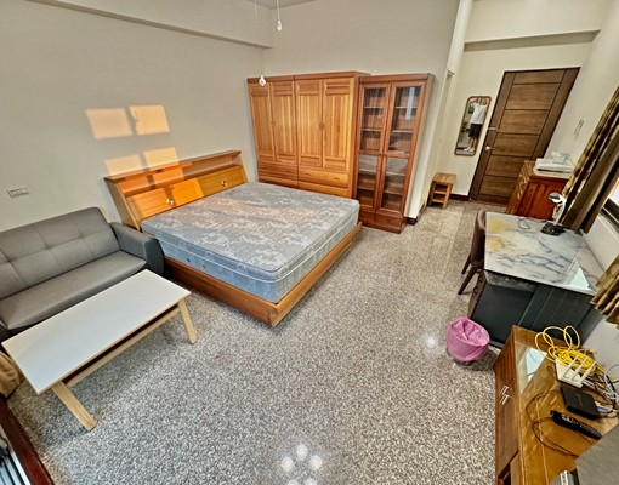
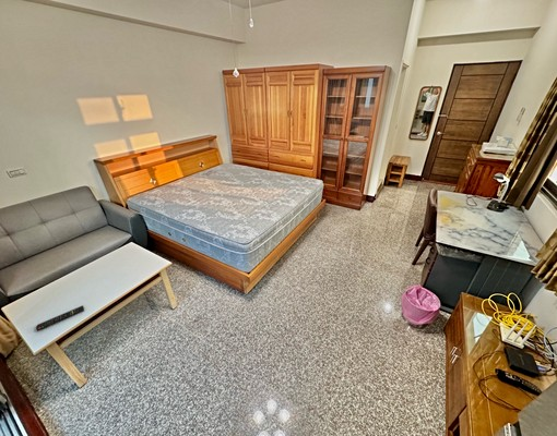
+ remote control [35,304,85,331]
